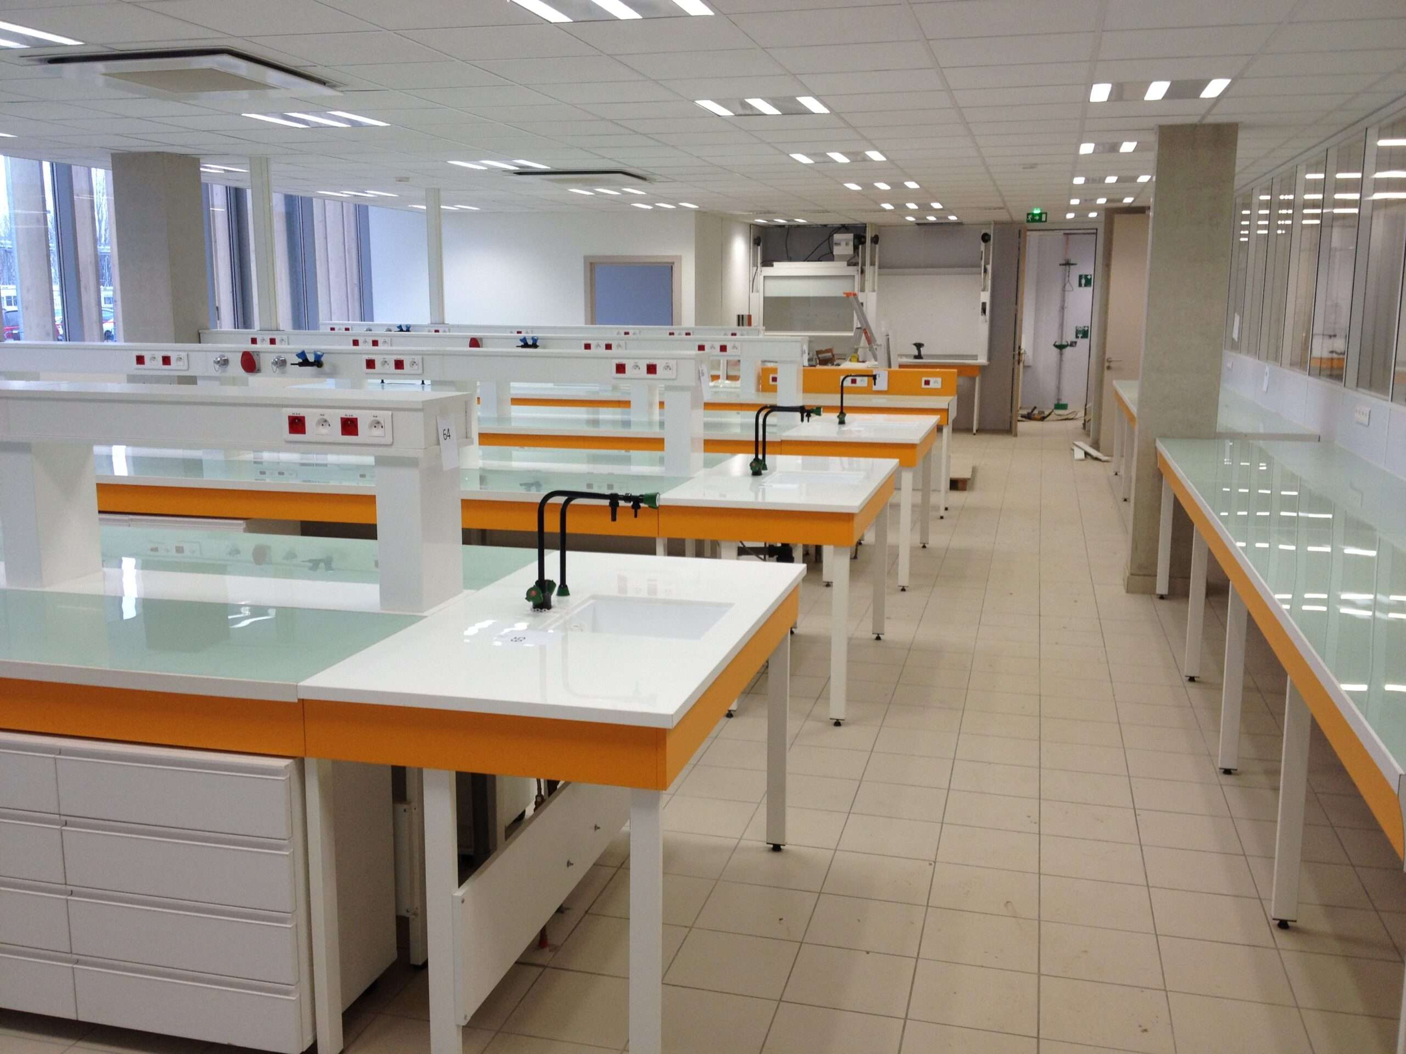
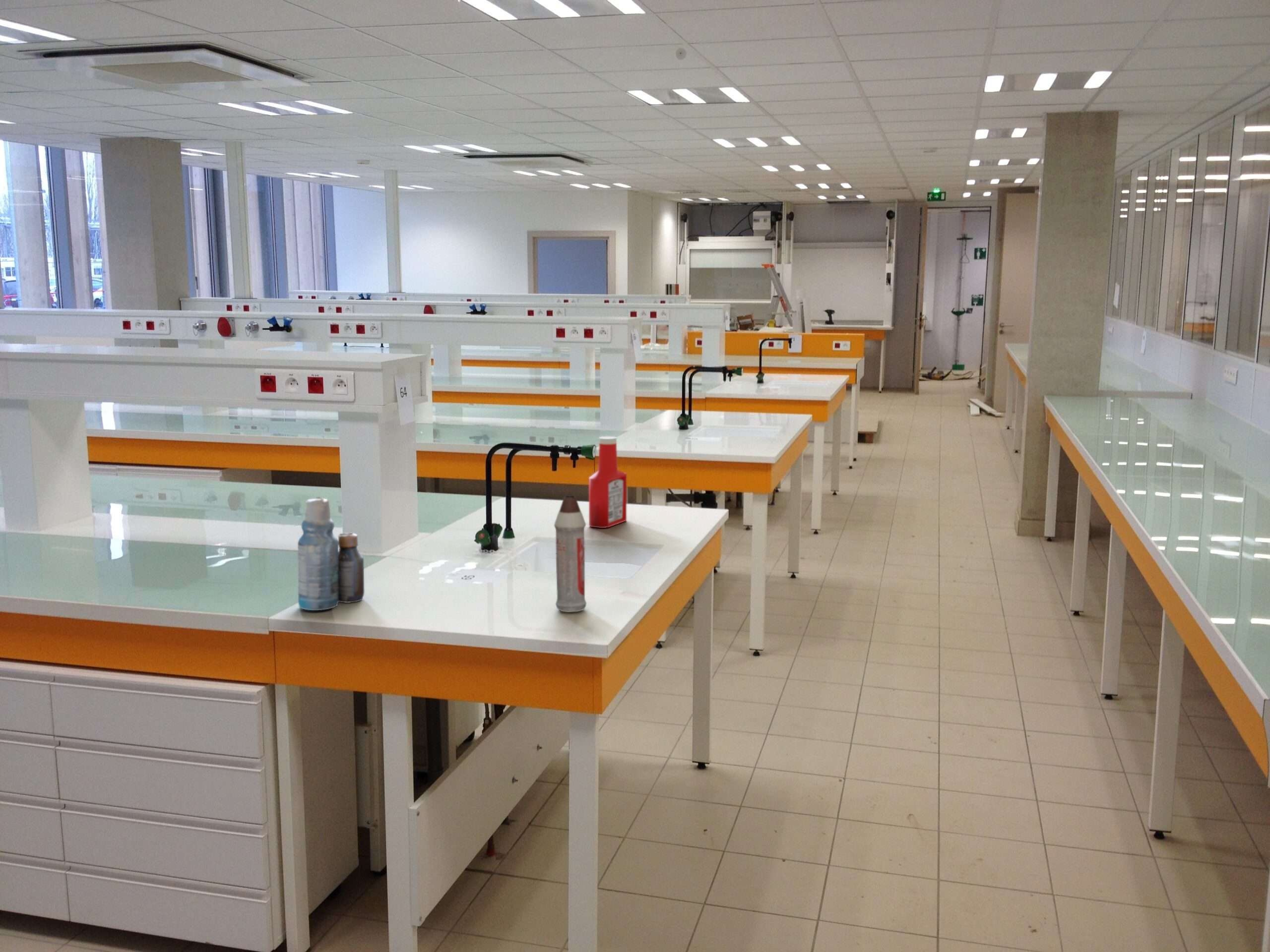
+ spray bottle [554,495,587,613]
+ bottle [297,496,365,611]
+ smoke detector [674,47,687,60]
+ soap bottle [588,436,627,529]
